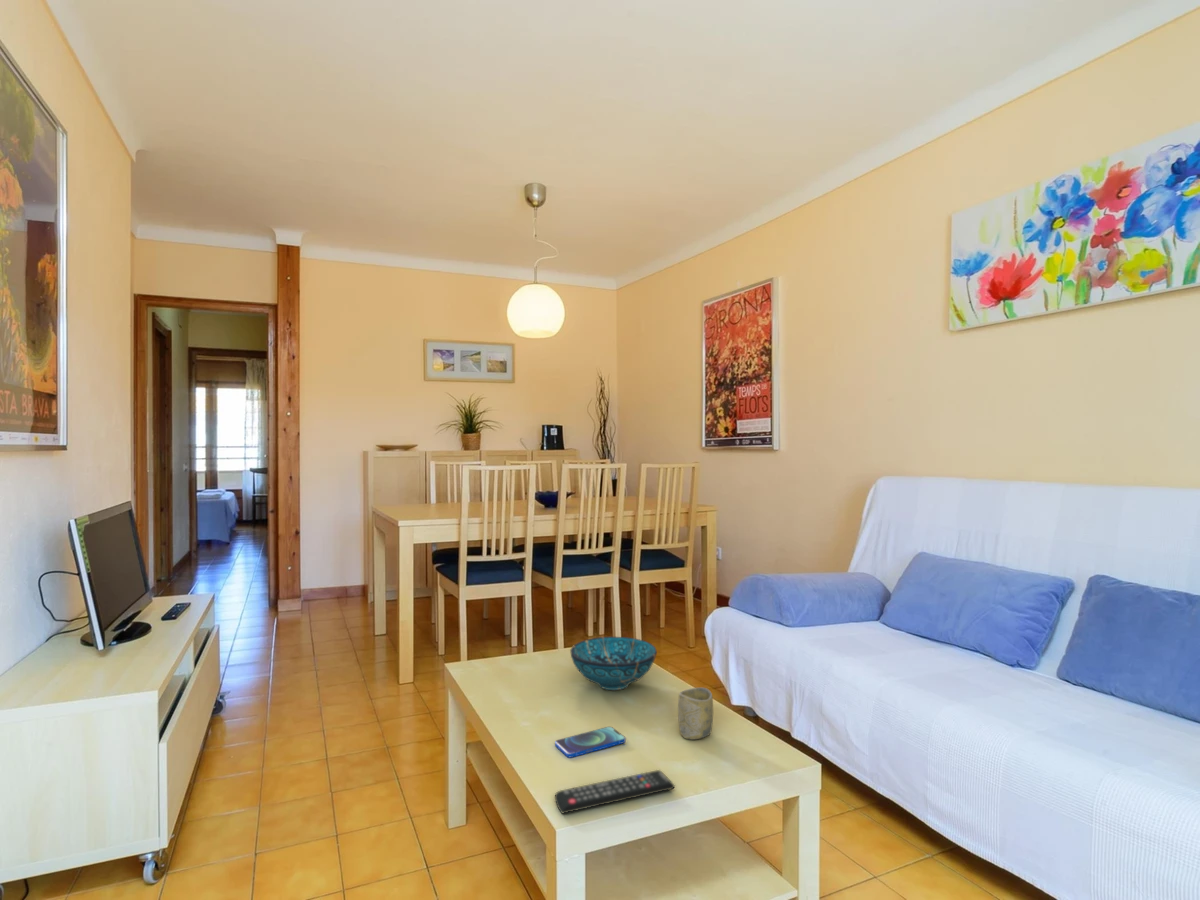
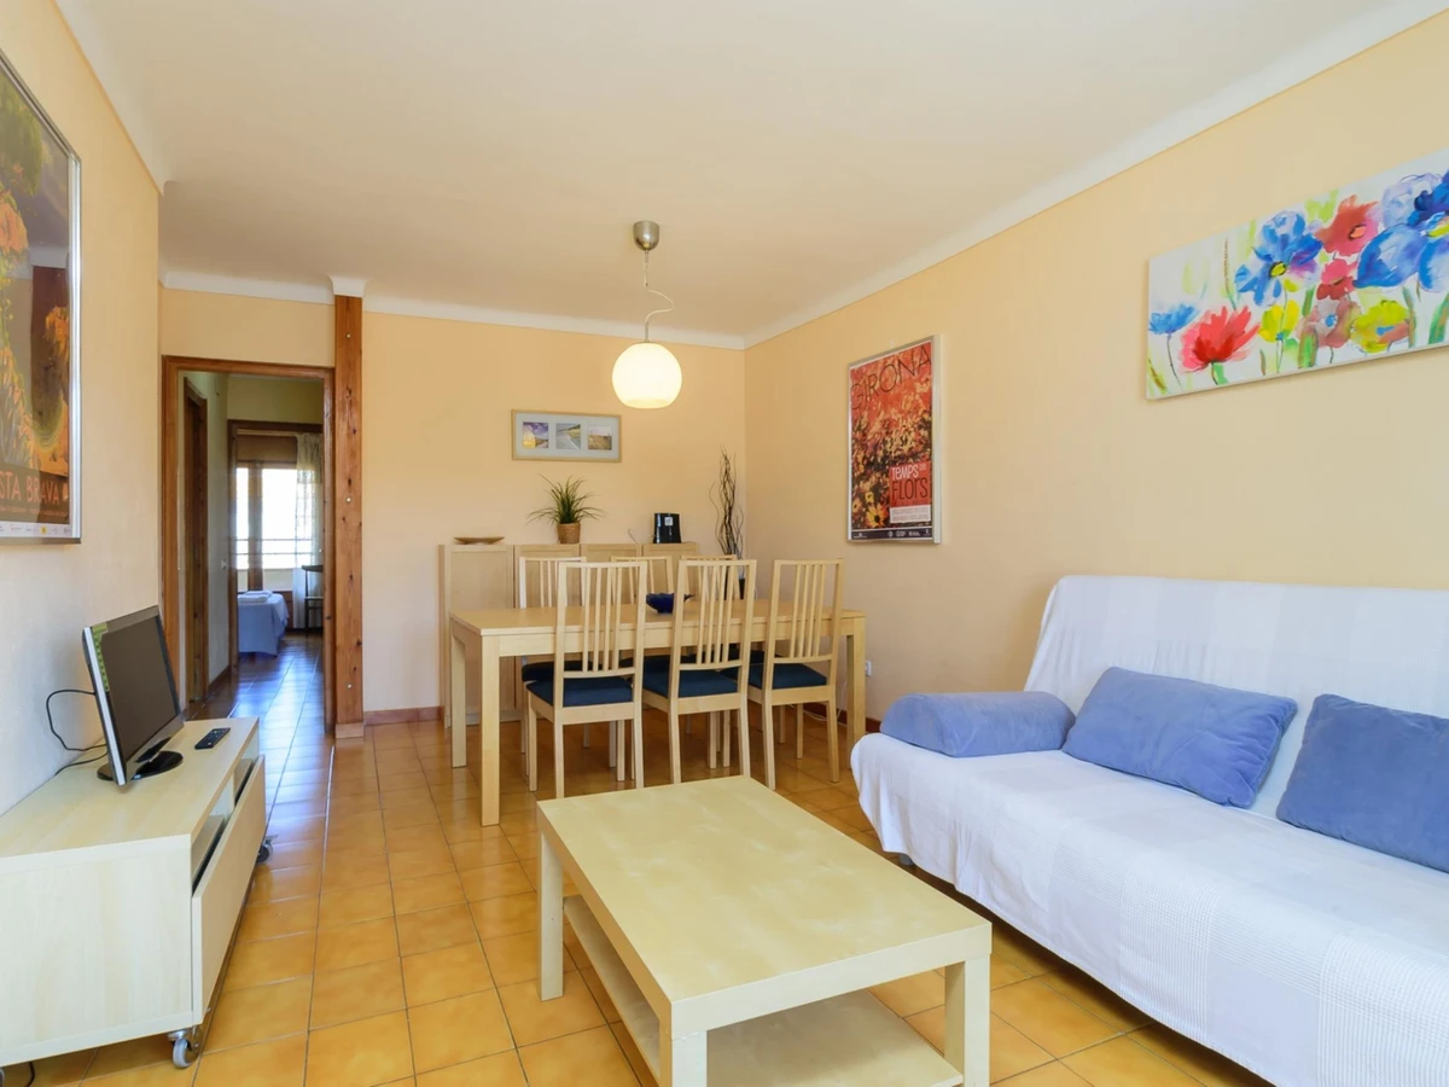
- cup [677,687,714,741]
- smartphone [554,726,626,758]
- remote control [554,769,676,815]
- decorative bowl [569,636,658,691]
